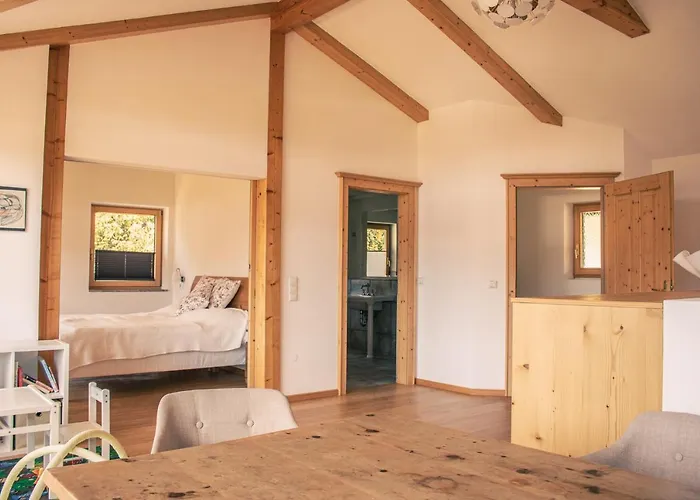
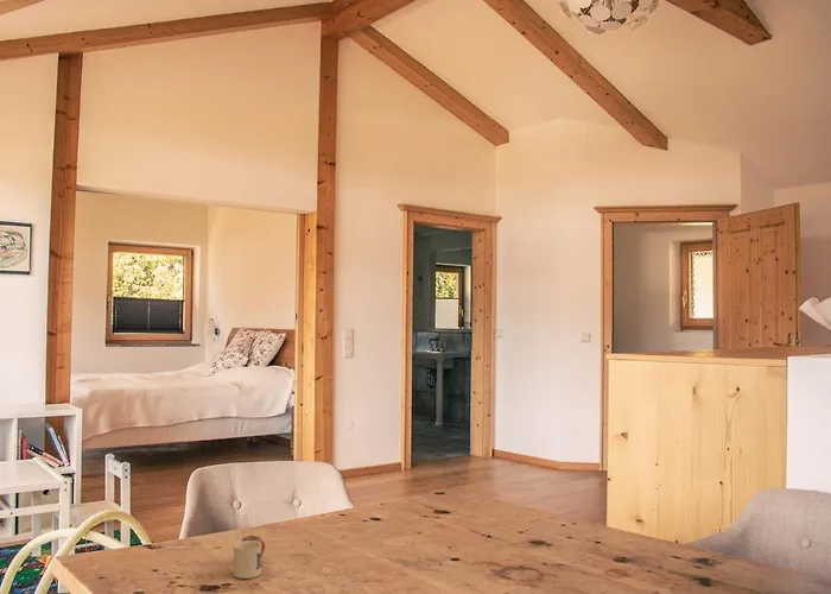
+ mug [233,535,266,580]
